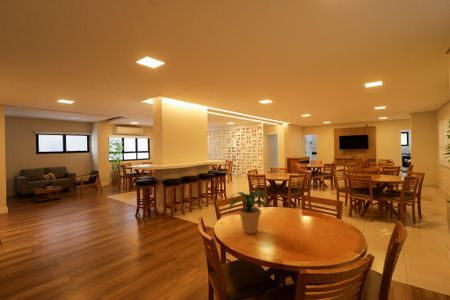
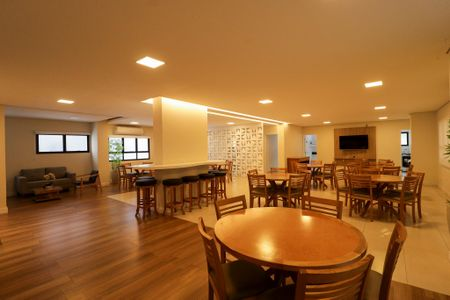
- potted plant [228,189,269,235]
